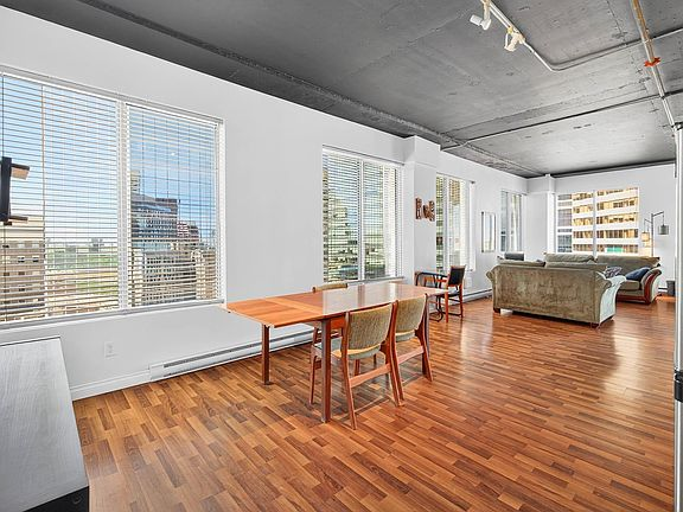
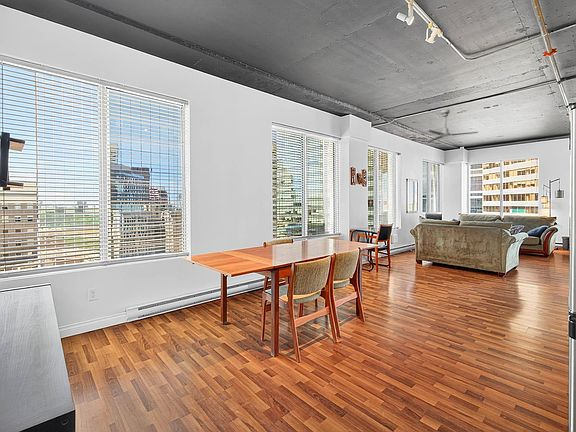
+ ceiling fan [426,109,479,143]
